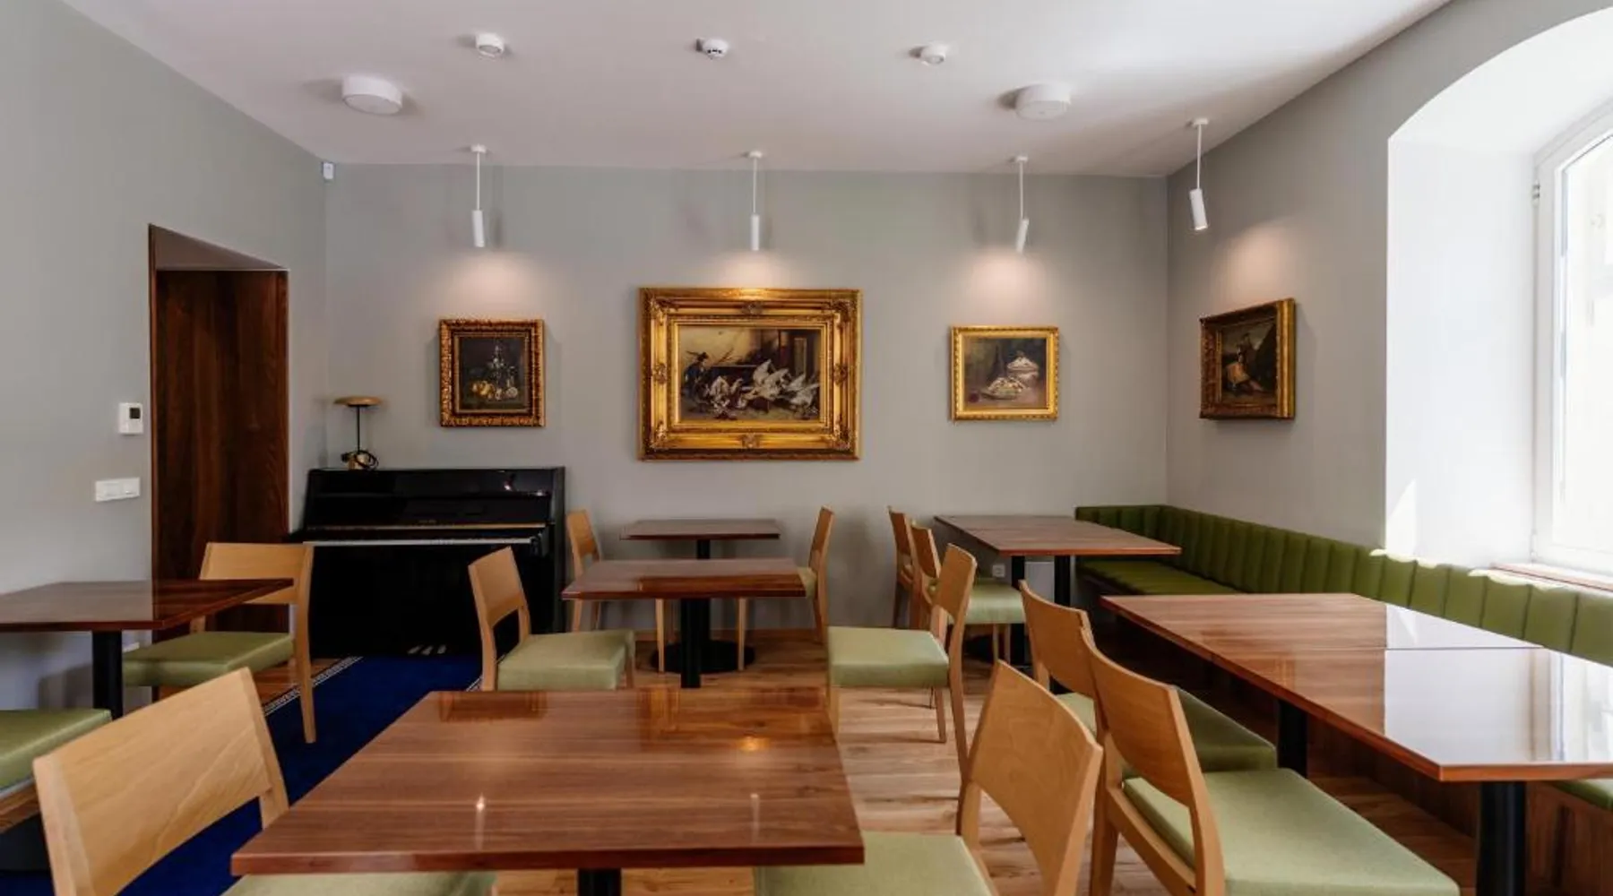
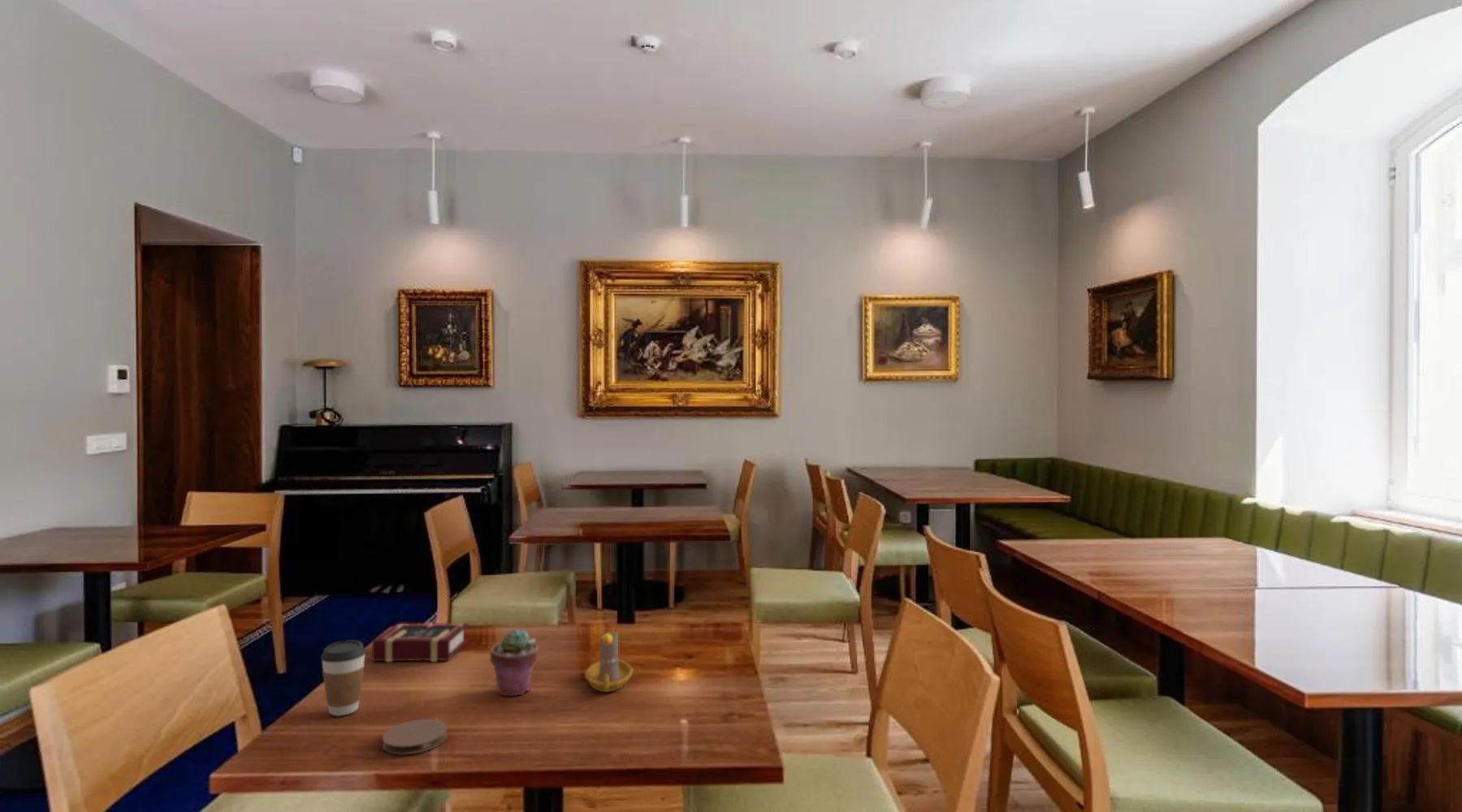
+ candle holder [584,631,634,693]
+ potted succulent [489,628,539,697]
+ coaster [382,719,448,756]
+ coffee cup [320,640,366,717]
+ book [371,621,469,663]
